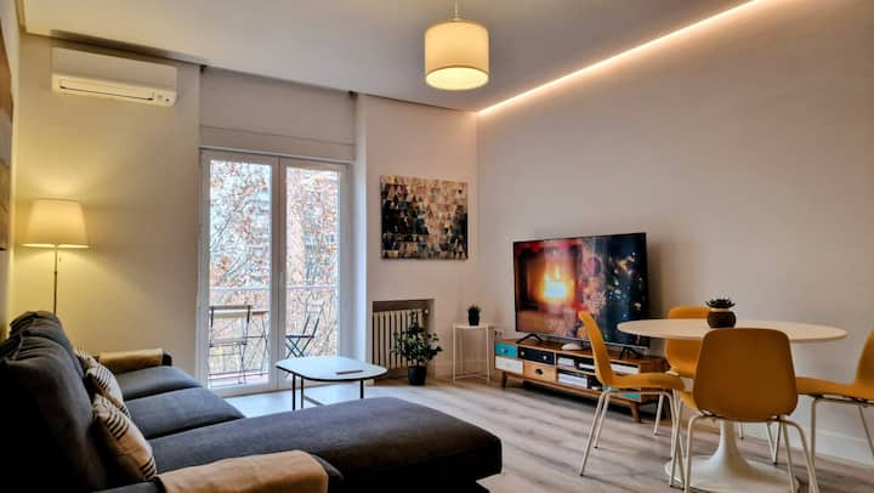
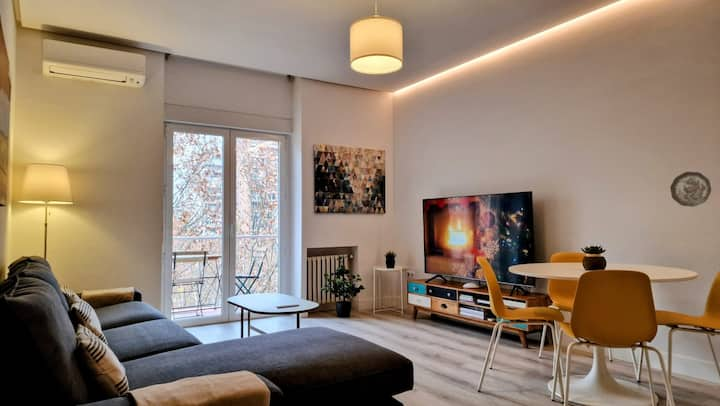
+ decorative plate [669,171,712,208]
